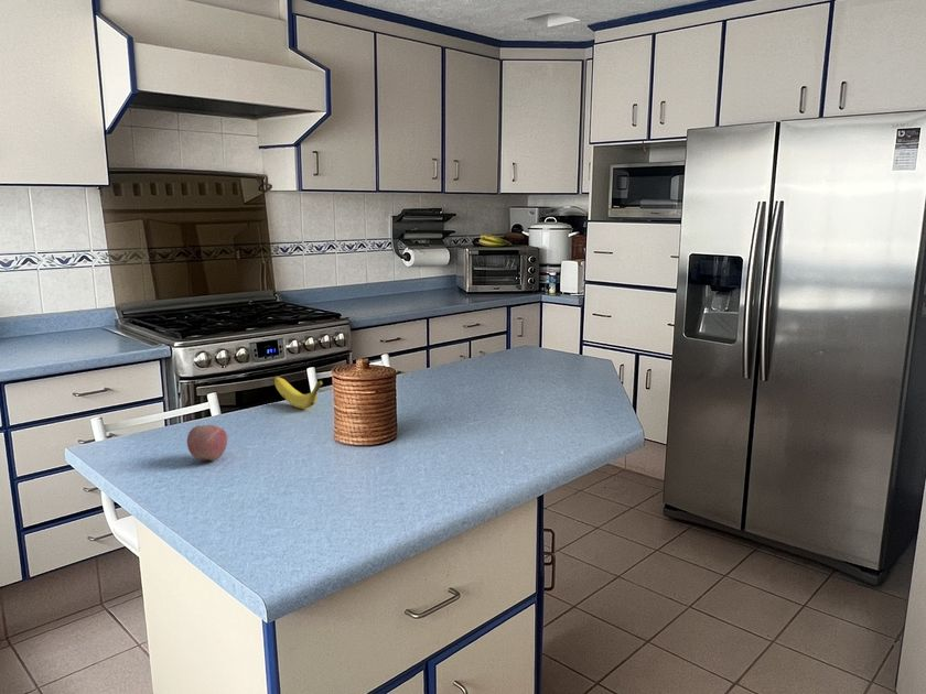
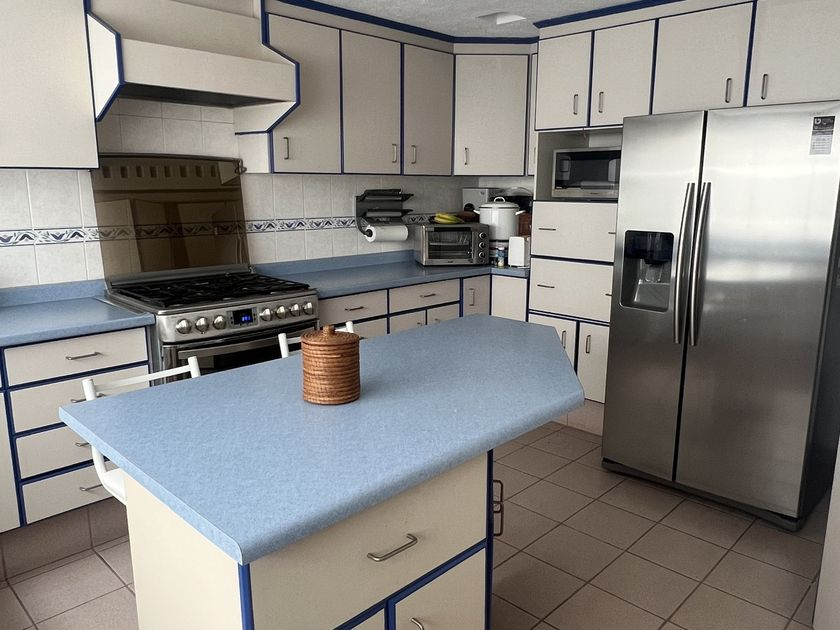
- banana [273,376,324,410]
- apple [186,424,228,462]
